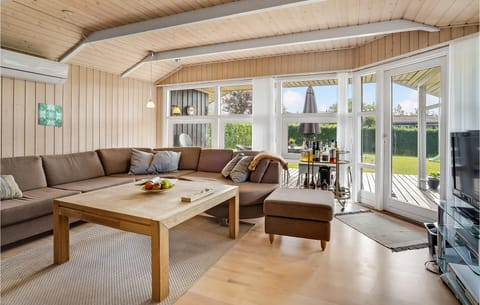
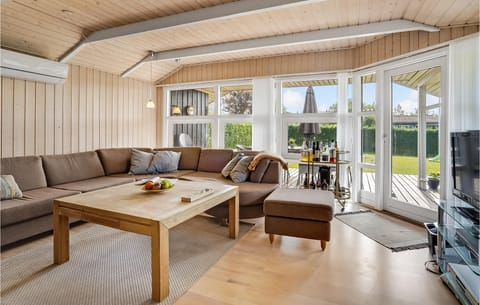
- wall art [37,102,63,128]
